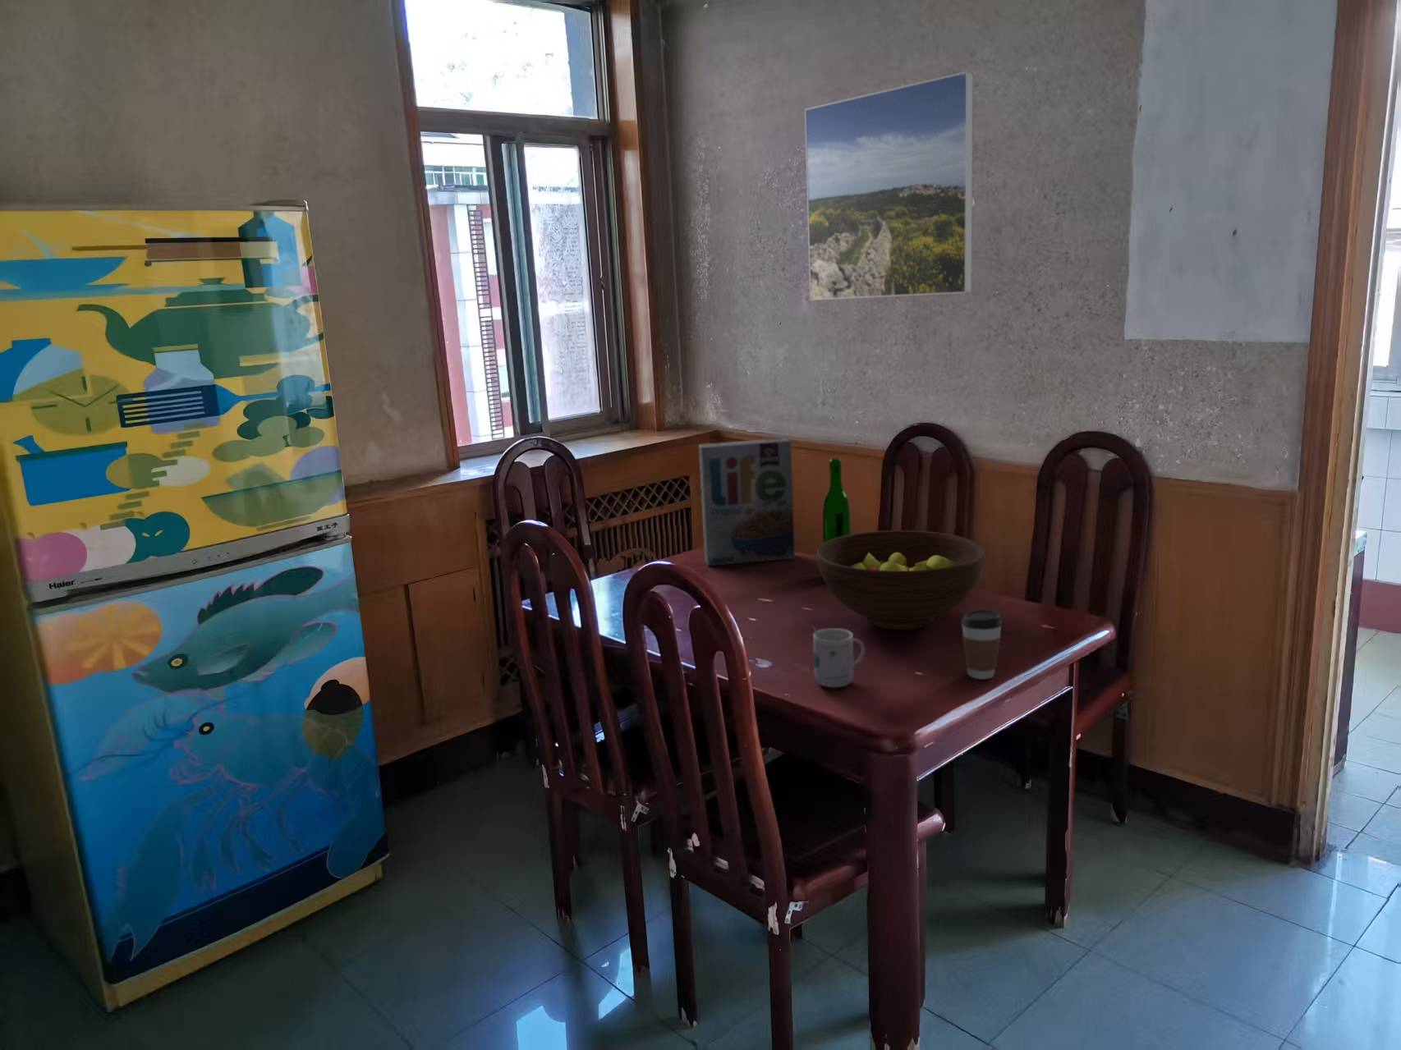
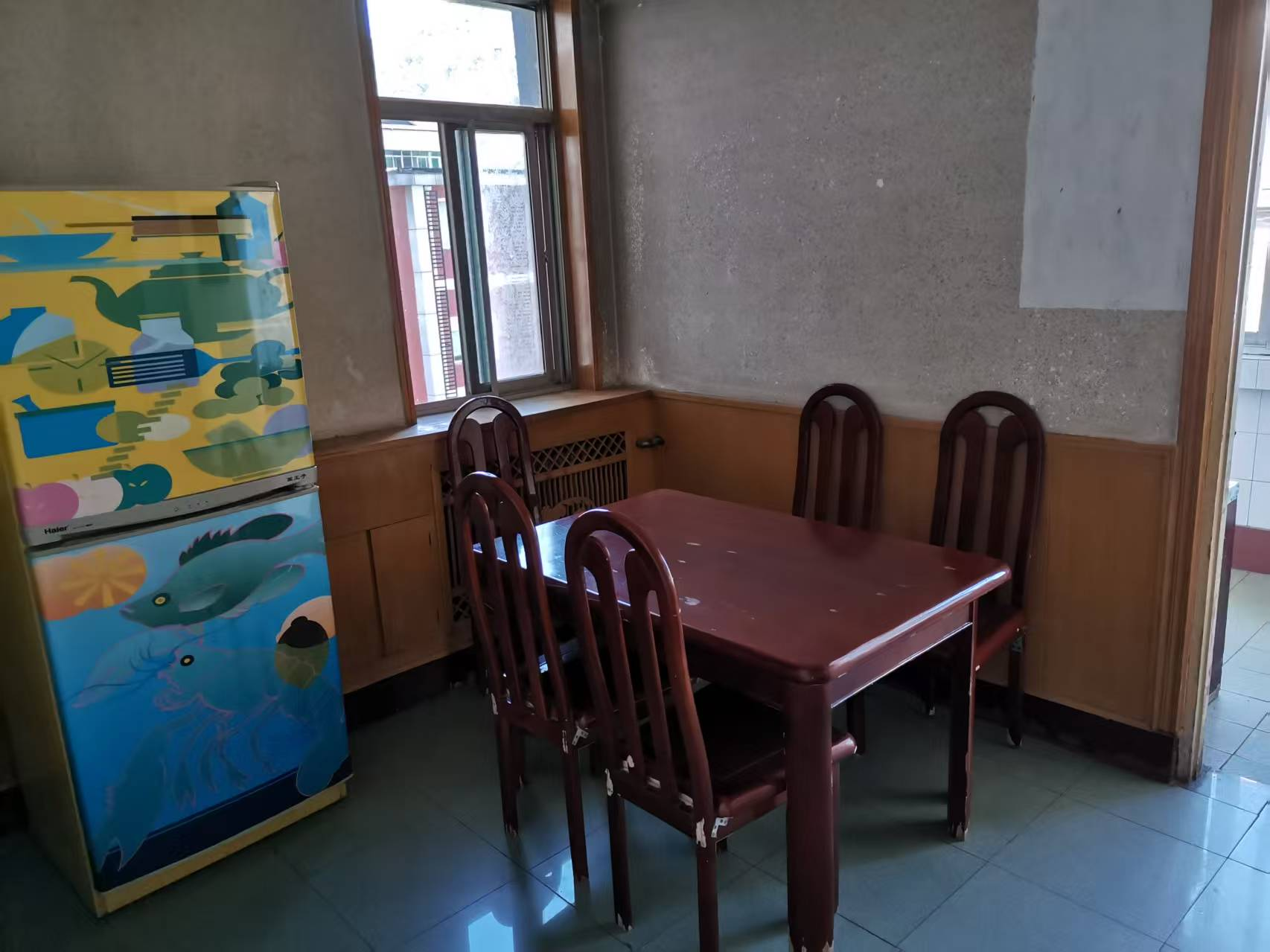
- fruit bowl [815,529,985,631]
- coffee cup [960,609,1003,681]
- wine bottle [822,458,853,544]
- cereal box [698,438,795,567]
- mug [811,625,866,688]
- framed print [804,71,975,301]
